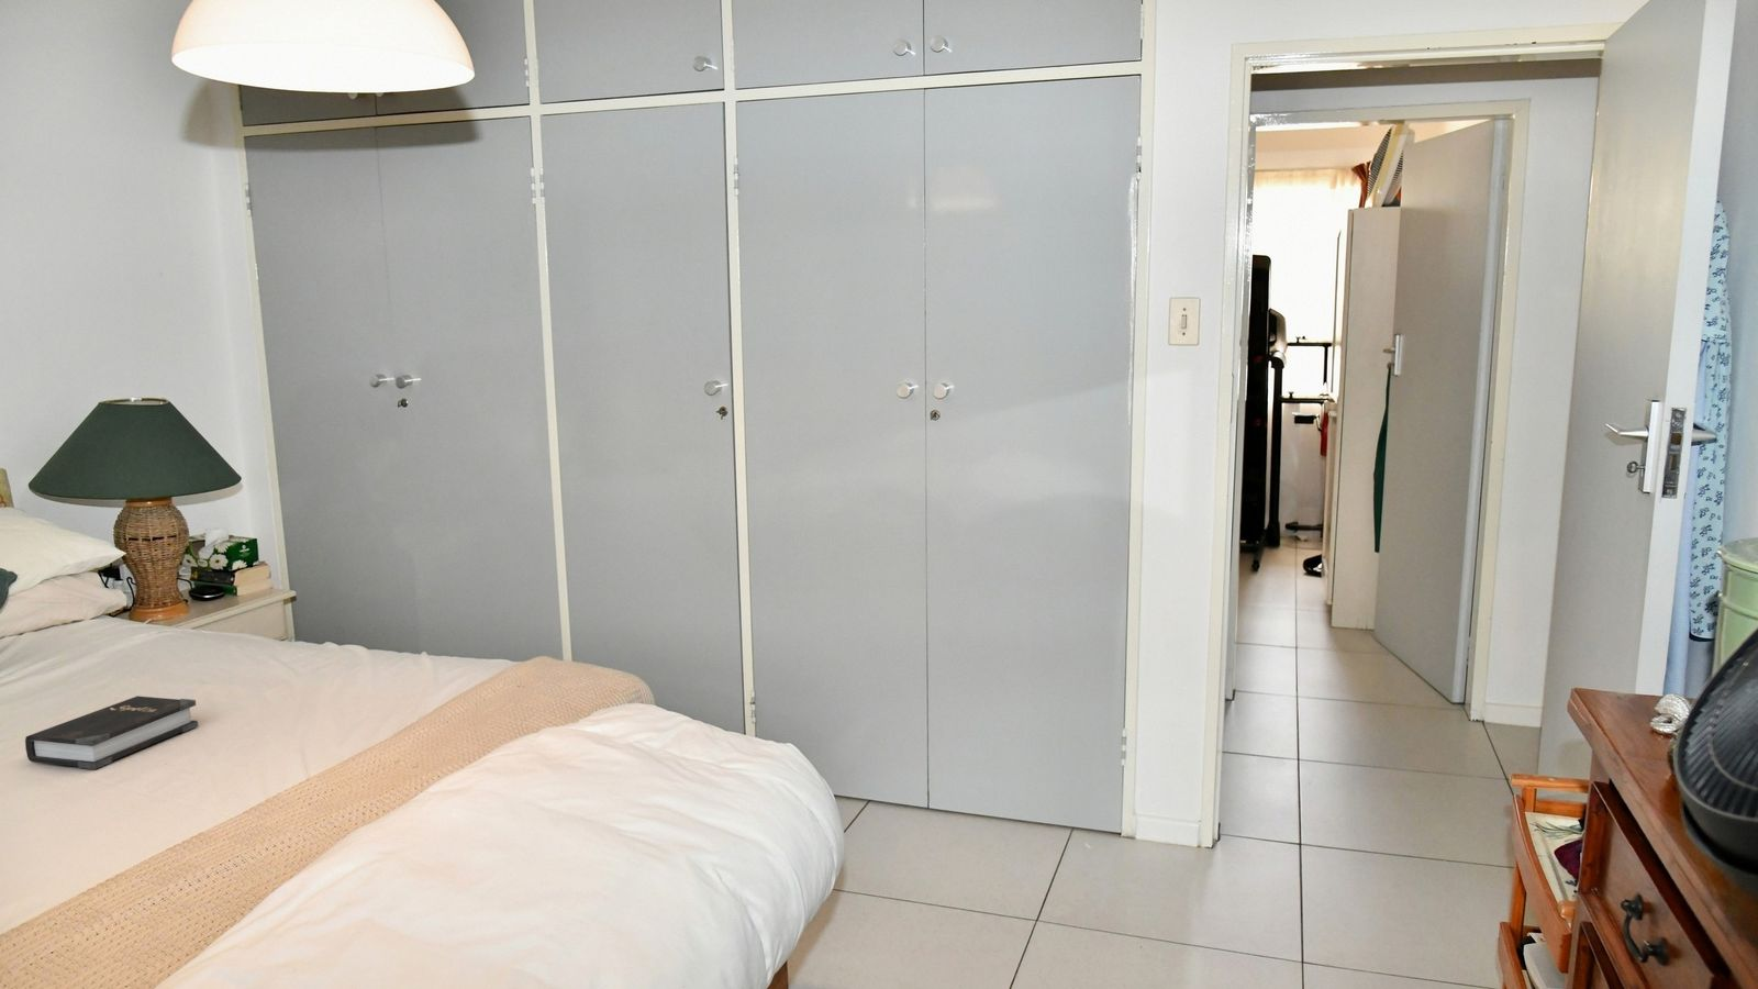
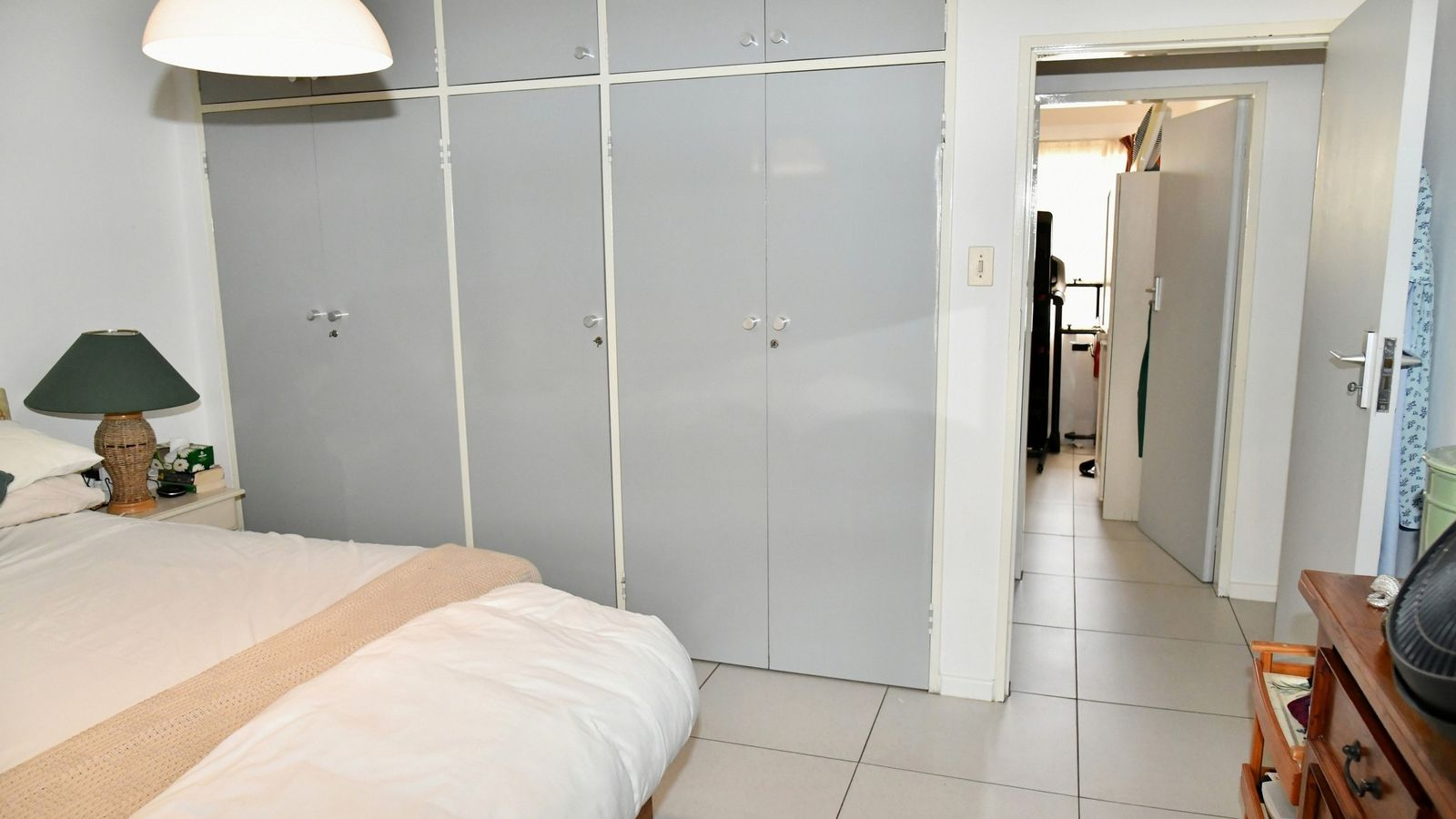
- hardback book [24,694,199,770]
